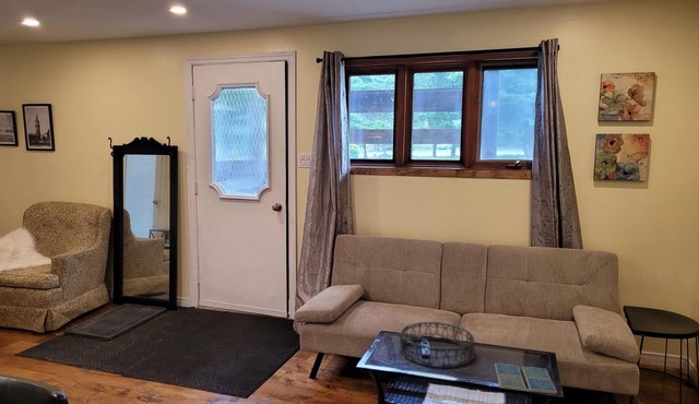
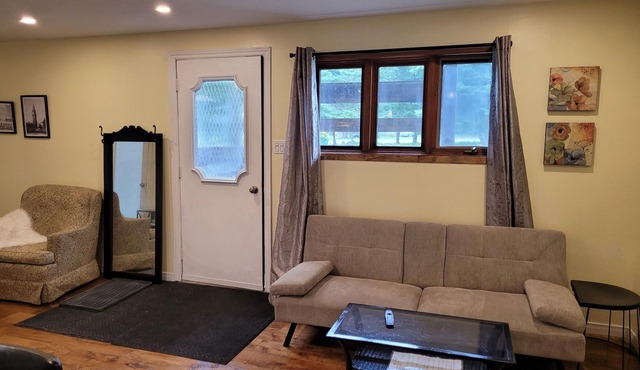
- drink coaster [494,363,558,395]
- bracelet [399,321,475,369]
